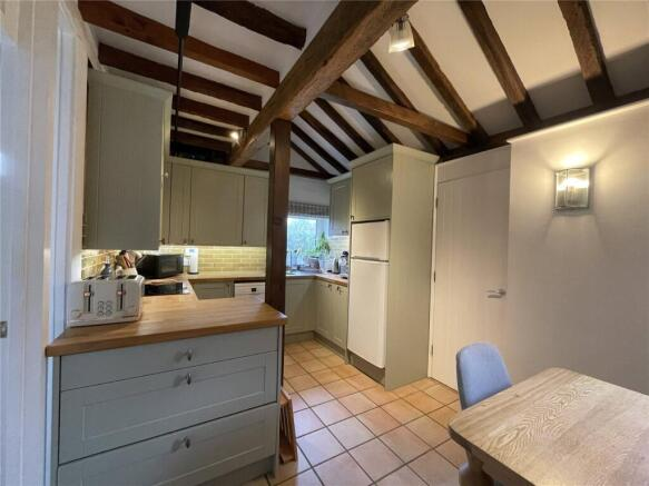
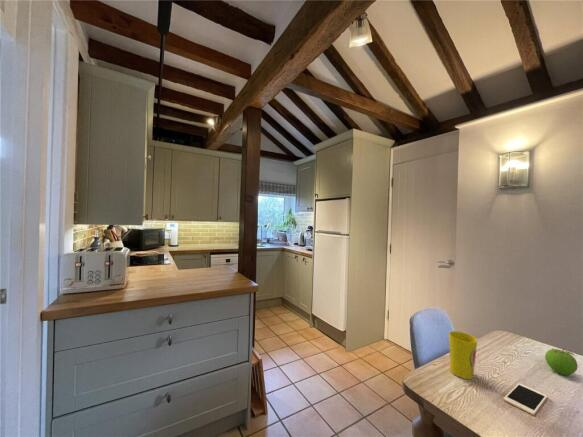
+ fruit [544,348,579,377]
+ cup [448,330,478,380]
+ cell phone [502,382,548,416]
